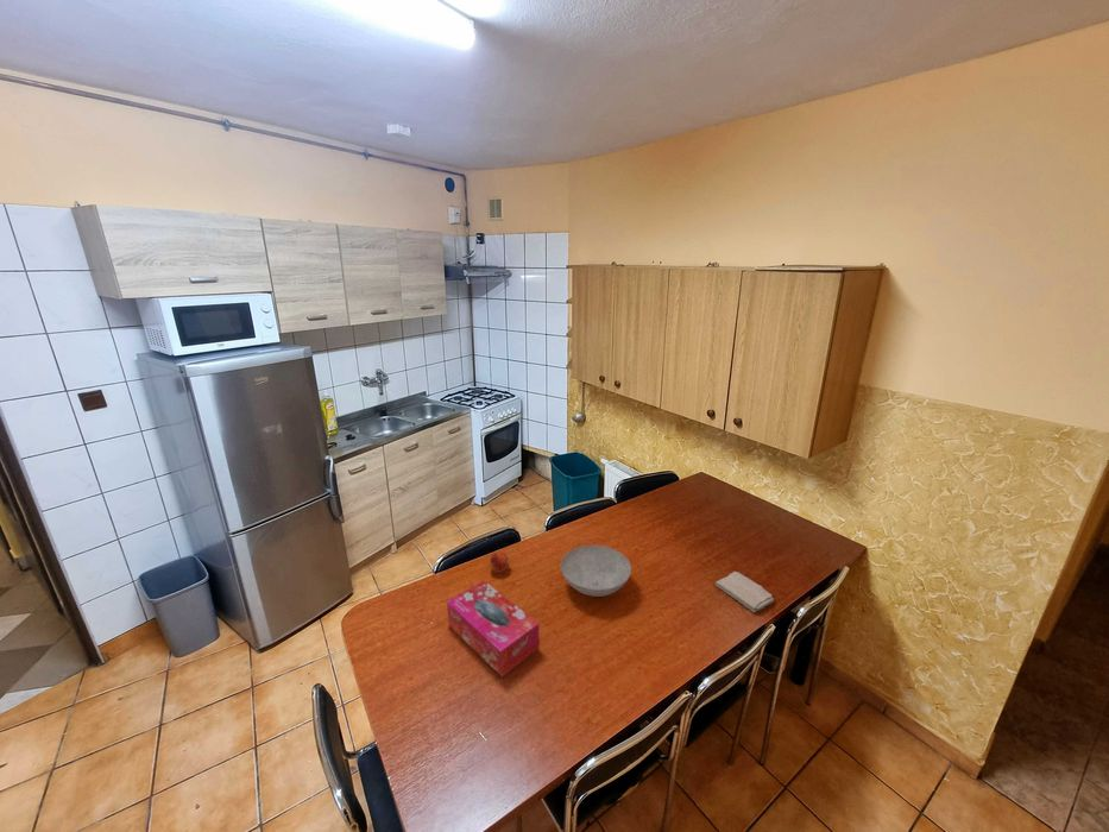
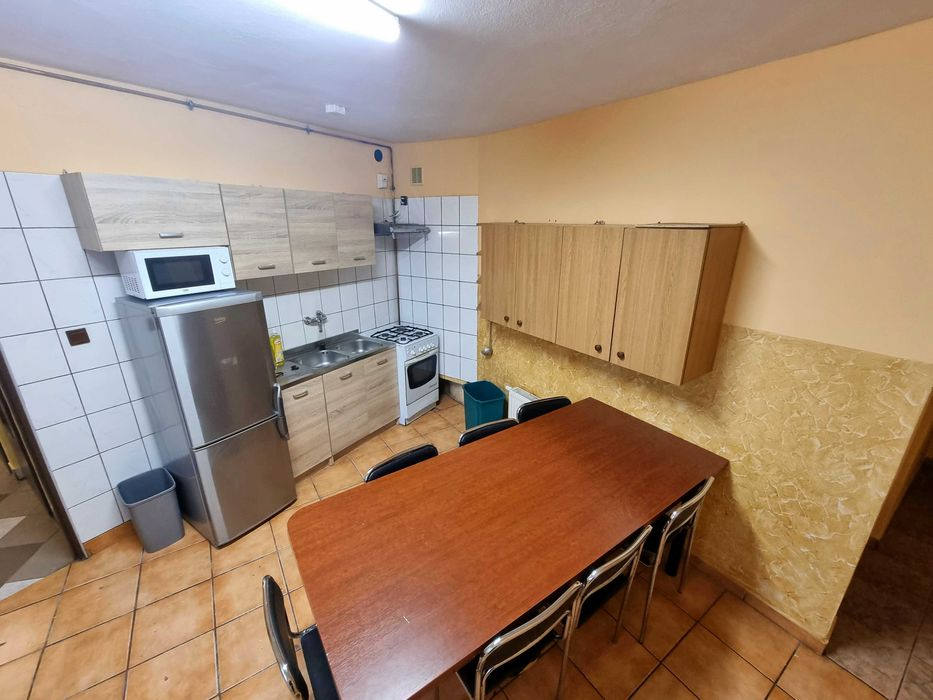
- tissue box [446,580,541,679]
- washcloth [714,571,775,613]
- bowl [560,544,632,598]
- fruit [487,550,511,574]
